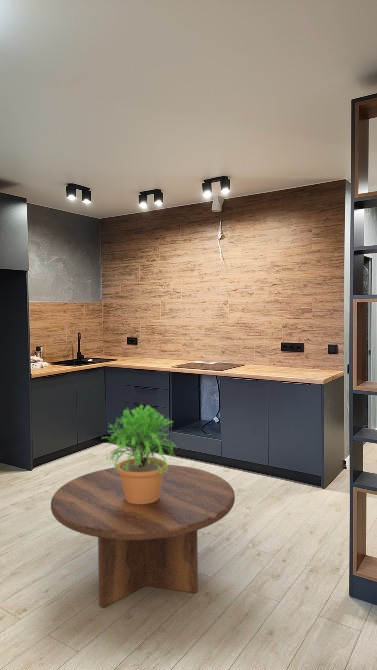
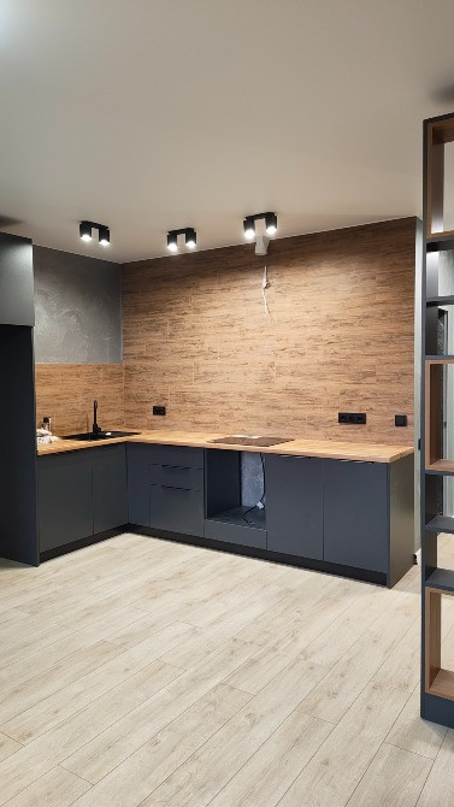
- potted plant [101,403,178,504]
- coffee table [50,464,236,608]
